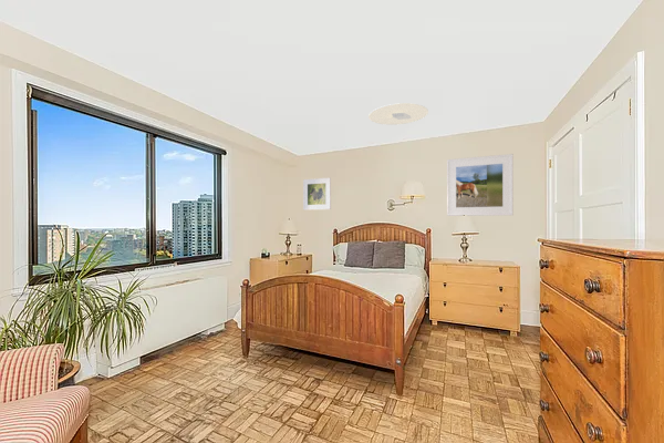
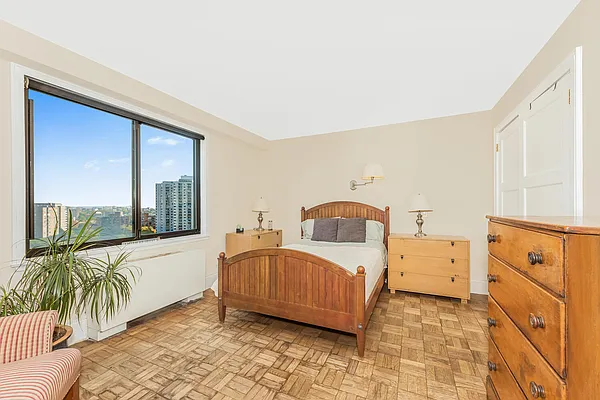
- ceiling light [367,102,429,126]
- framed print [446,153,515,217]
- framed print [302,177,332,210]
